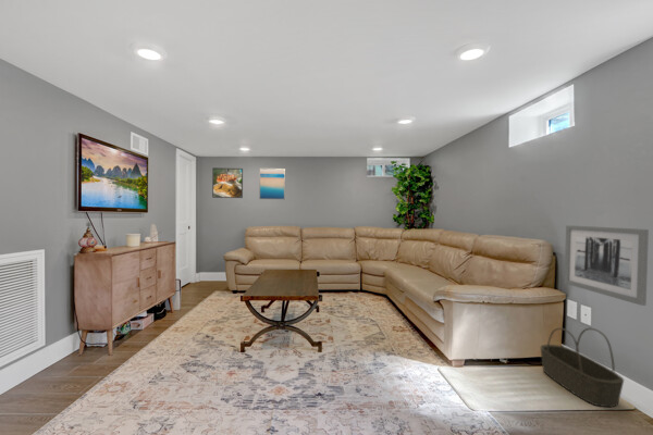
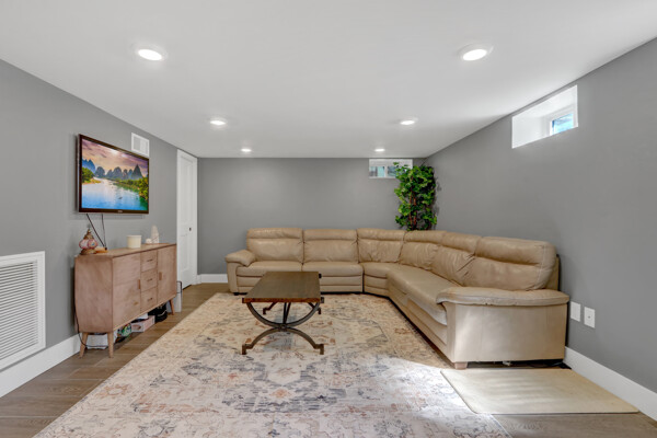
- wall art [258,167,286,201]
- basket [539,327,625,408]
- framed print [211,166,244,199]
- wall art [564,224,650,307]
